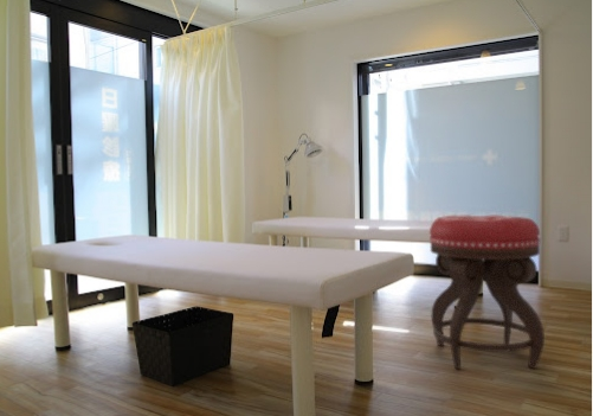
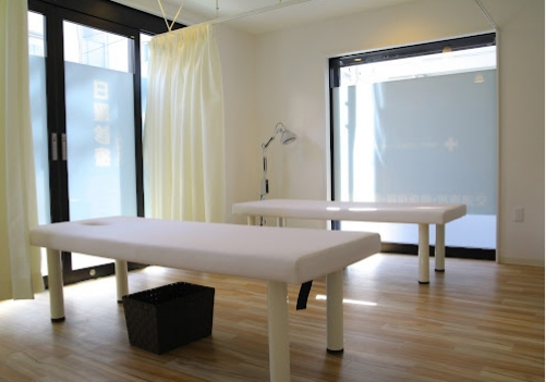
- stool [428,213,546,370]
